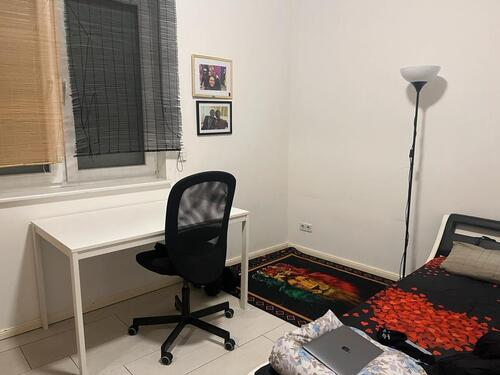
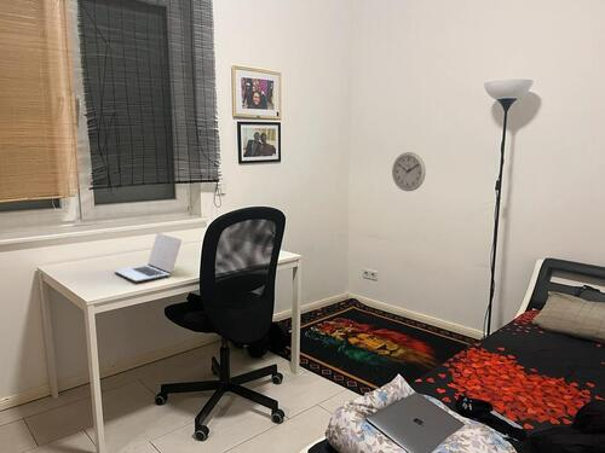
+ laptop [114,232,183,283]
+ wall clock [391,151,427,192]
